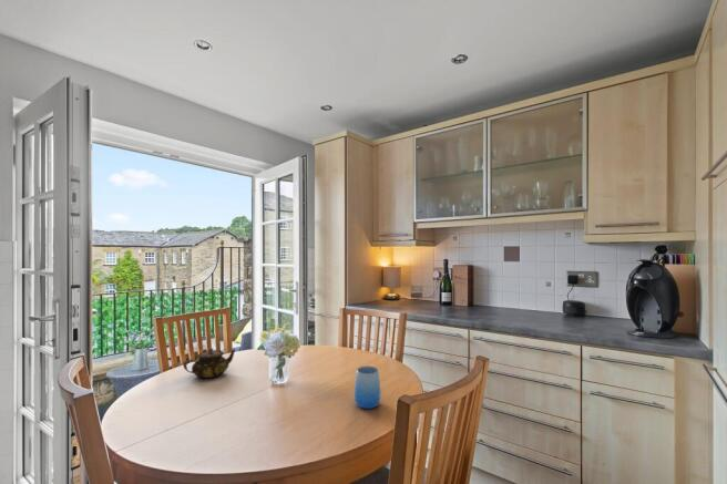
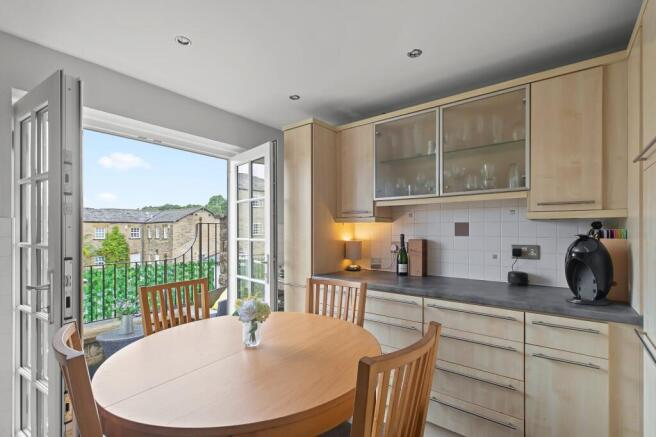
- teapot [182,347,237,380]
- cup [354,365,381,410]
